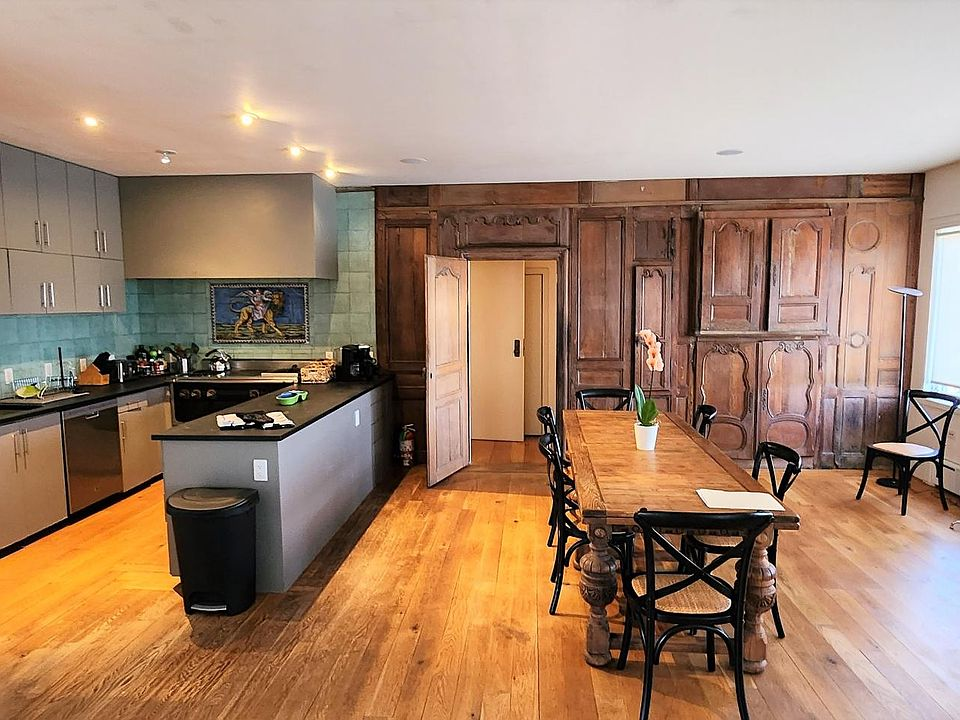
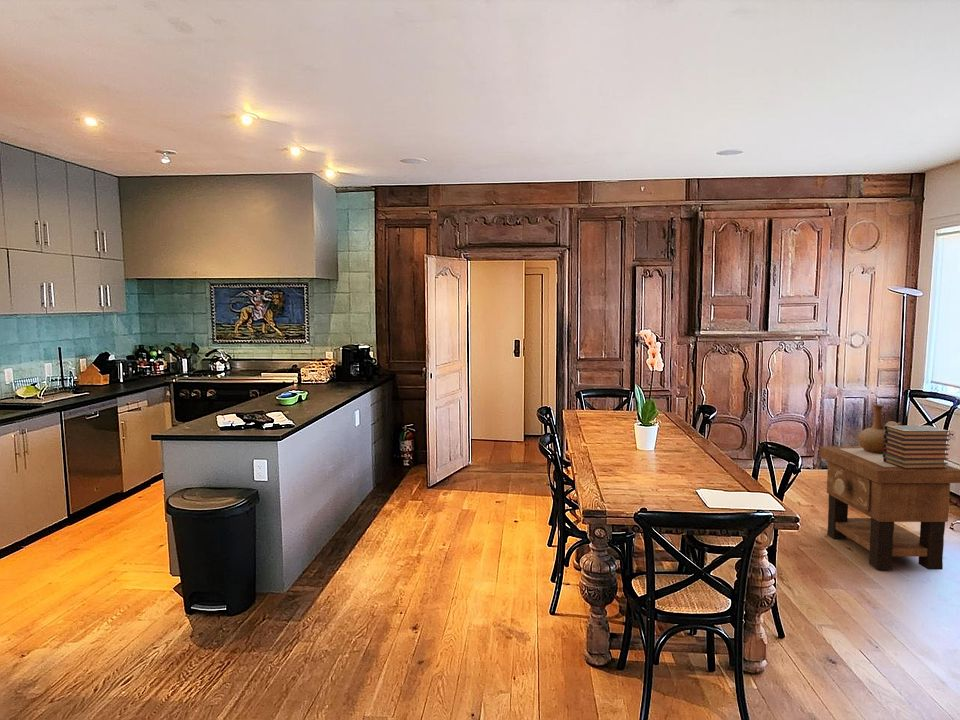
+ vase [857,403,902,454]
+ book stack [883,424,951,469]
+ side table [818,445,960,571]
